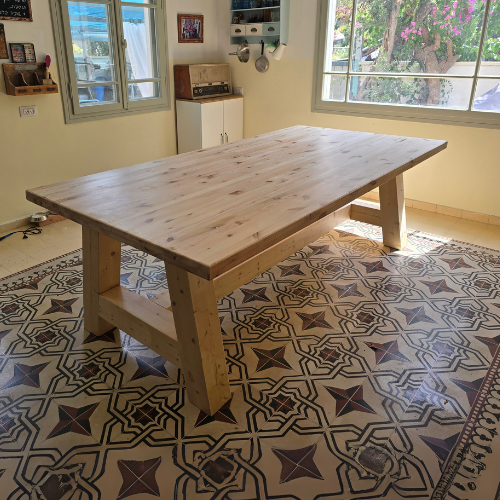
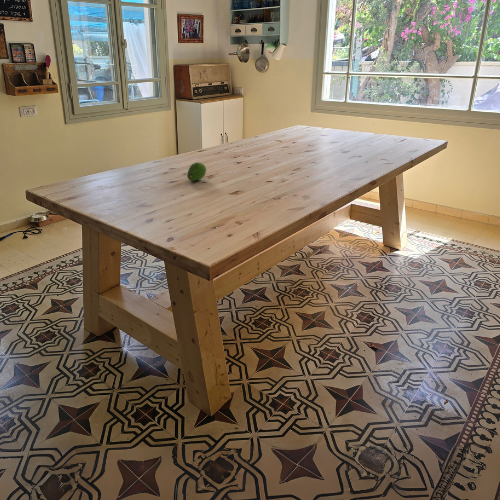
+ fruit [186,161,207,182]
